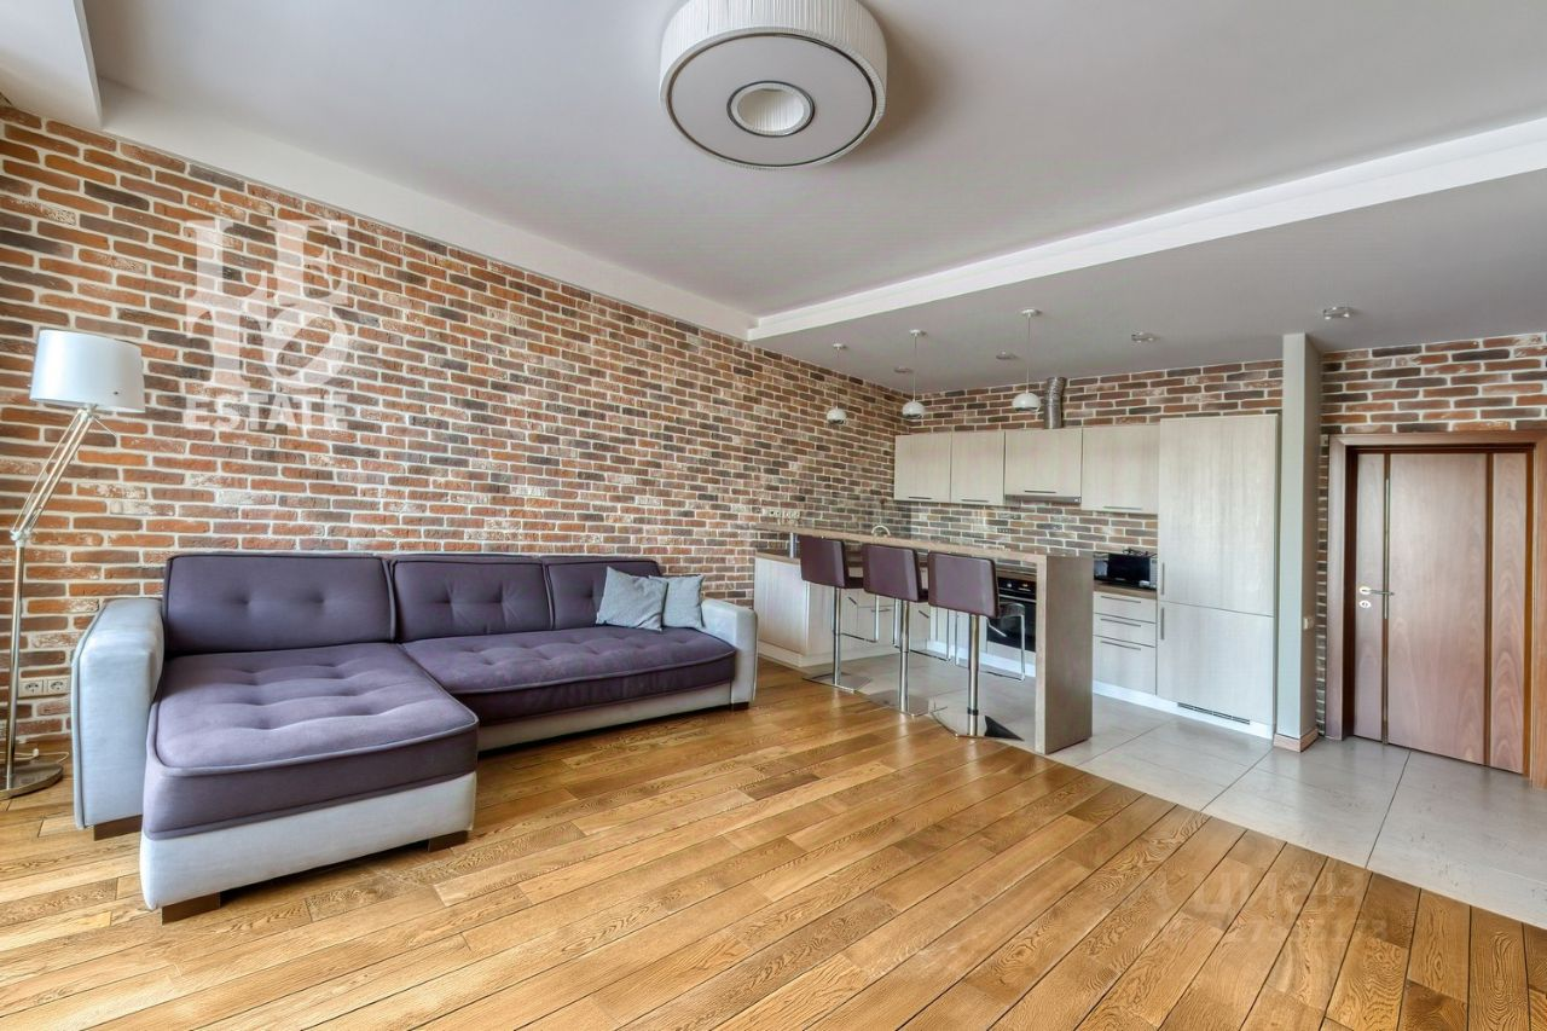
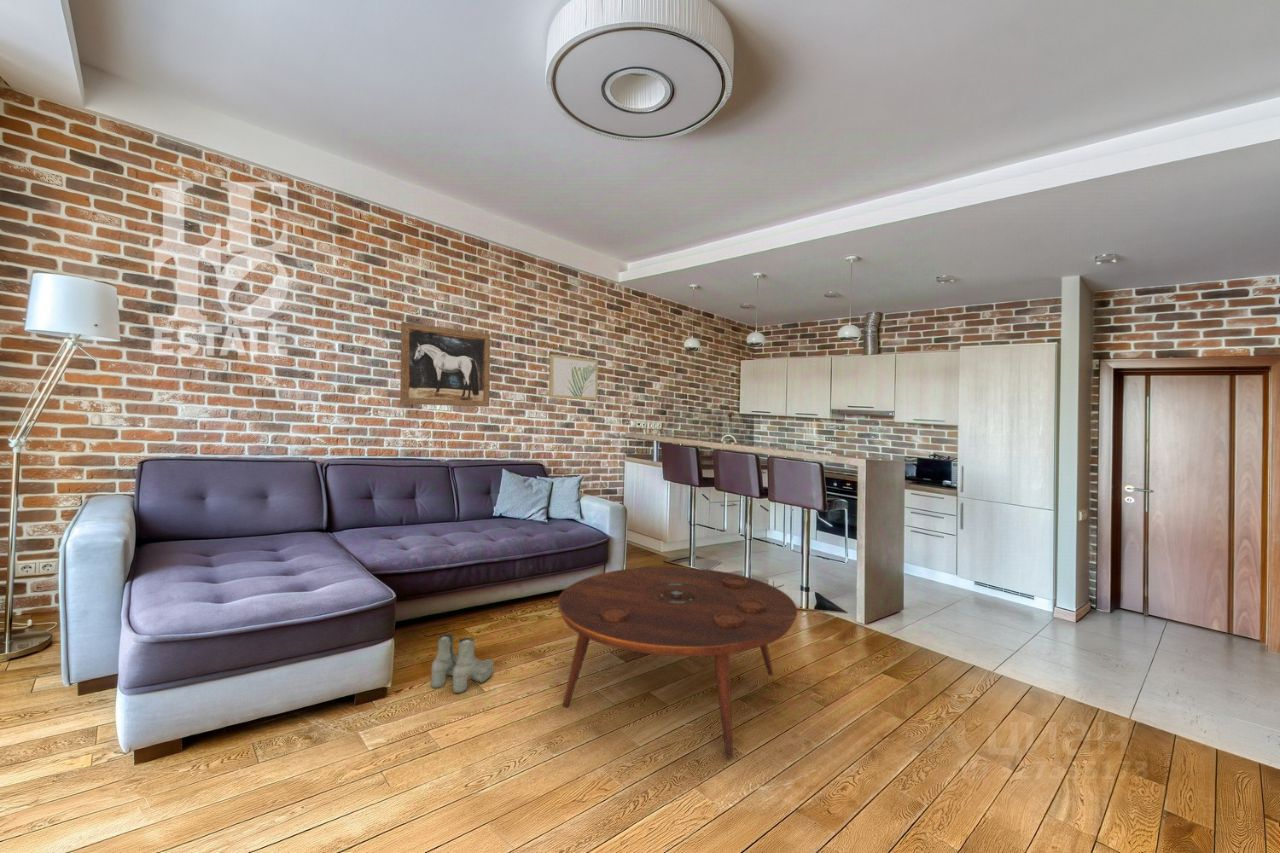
+ wall art [399,321,491,408]
+ boots [430,633,495,694]
+ coffee table [556,566,798,759]
+ wall art [548,353,599,401]
